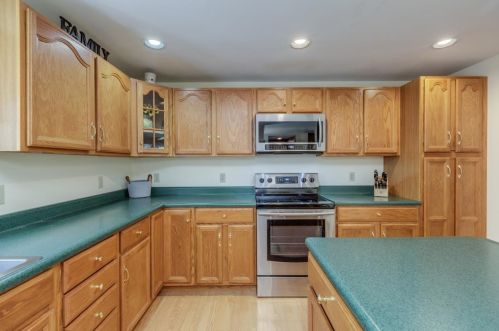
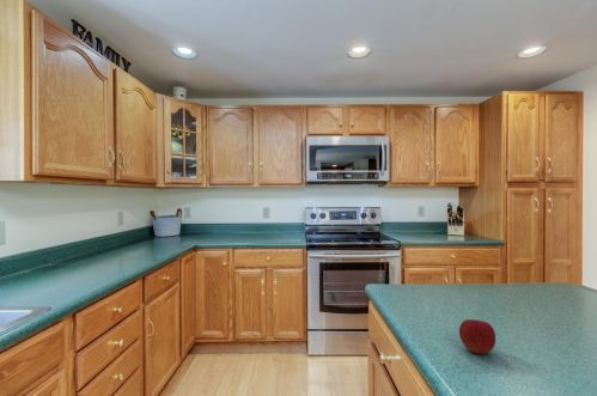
+ apple [458,318,497,355]
